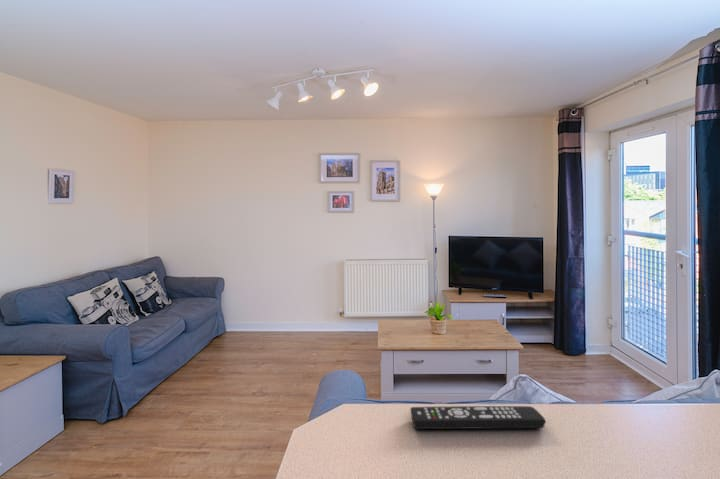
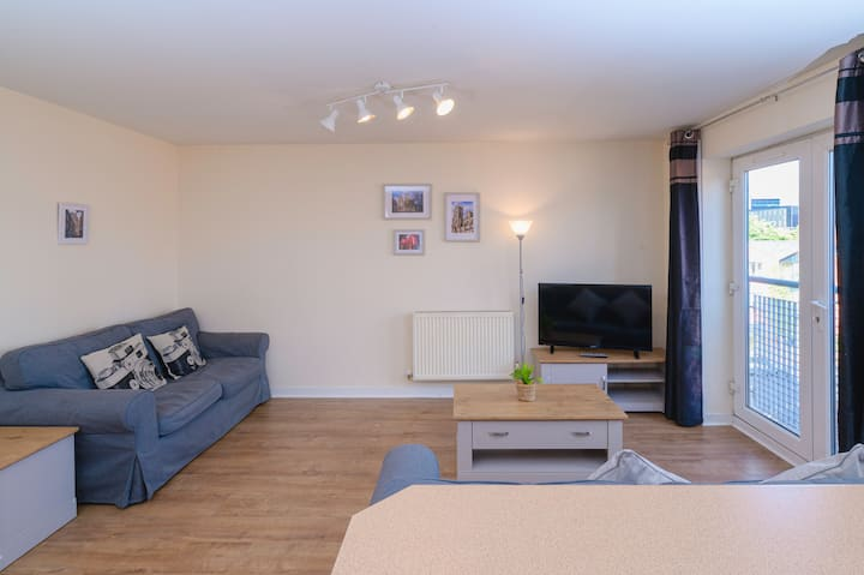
- remote control [410,405,546,430]
